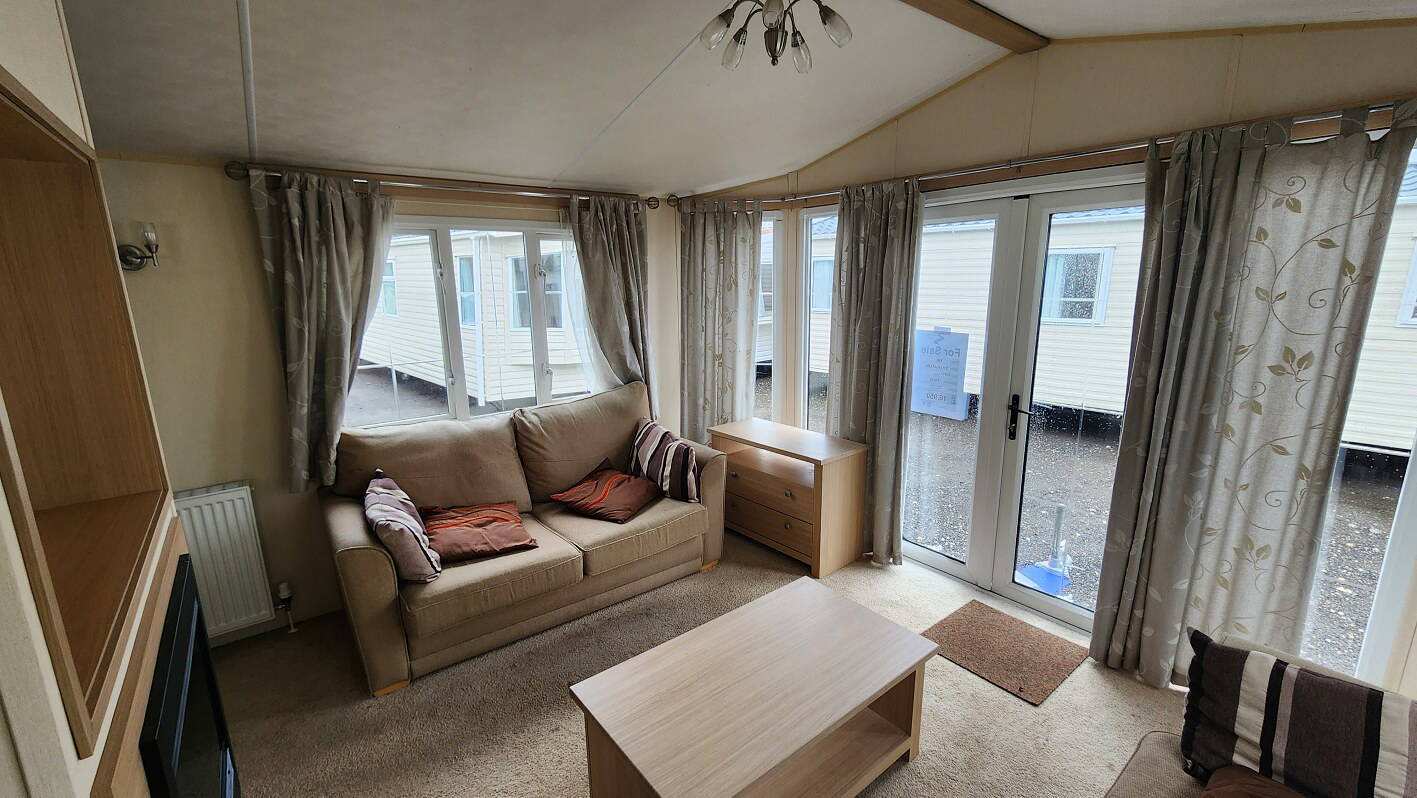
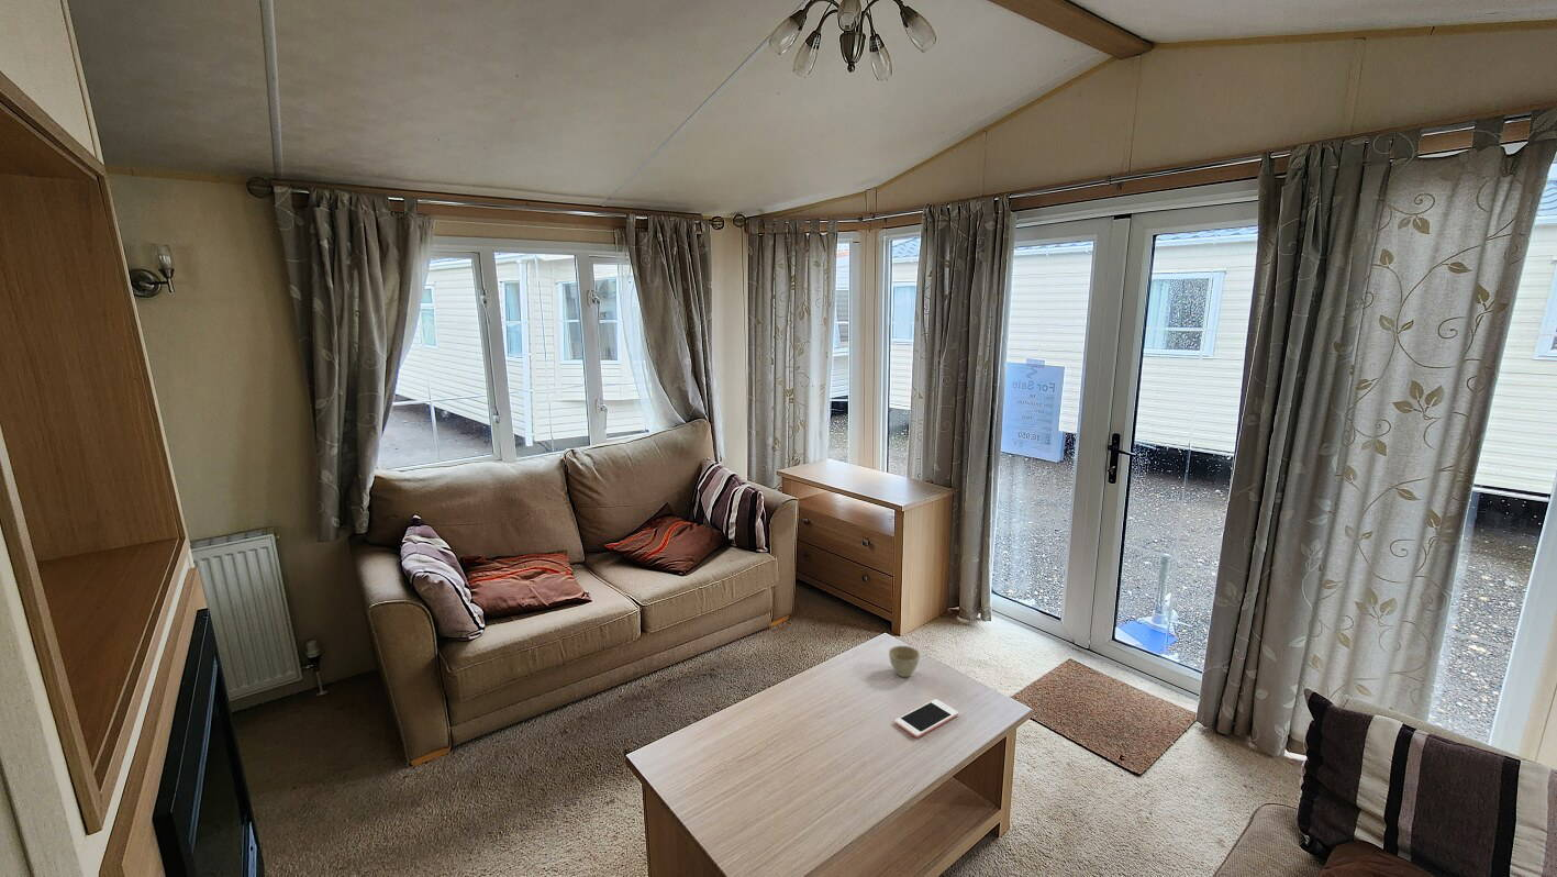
+ flower pot [888,645,921,678]
+ cell phone [894,698,959,739]
